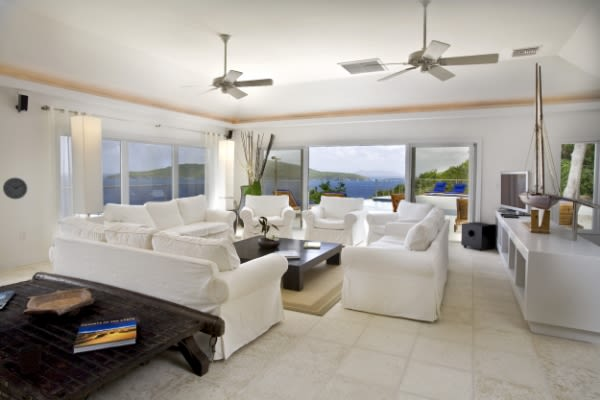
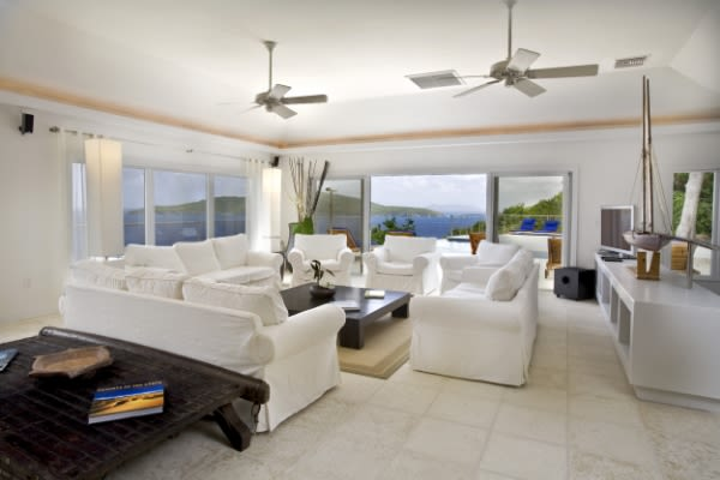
- wall clock [2,176,29,200]
- mug [17,343,50,375]
